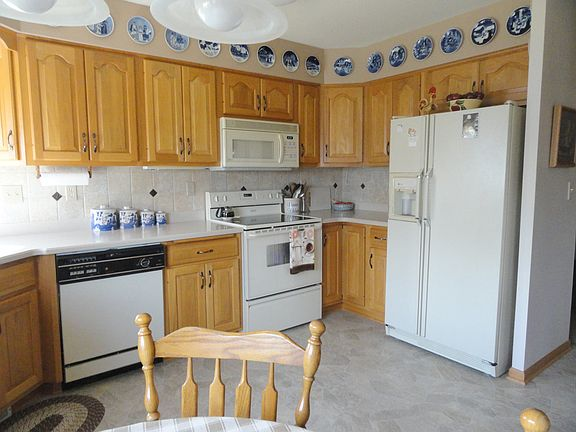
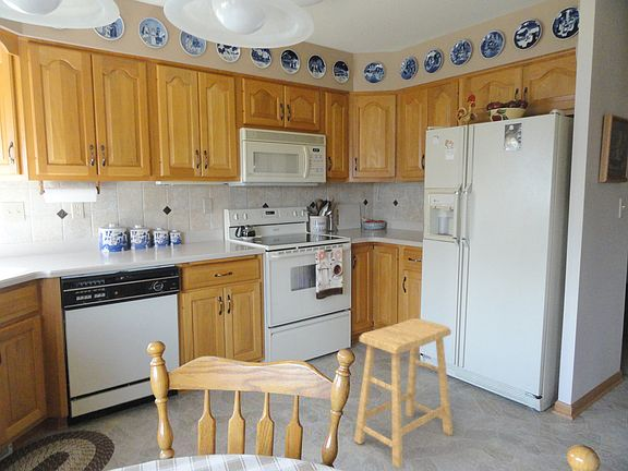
+ stool [353,317,454,469]
